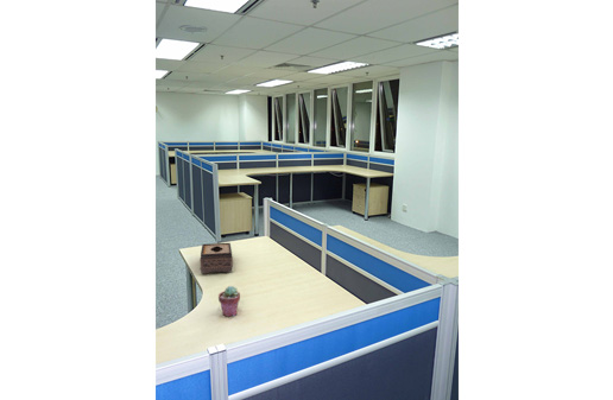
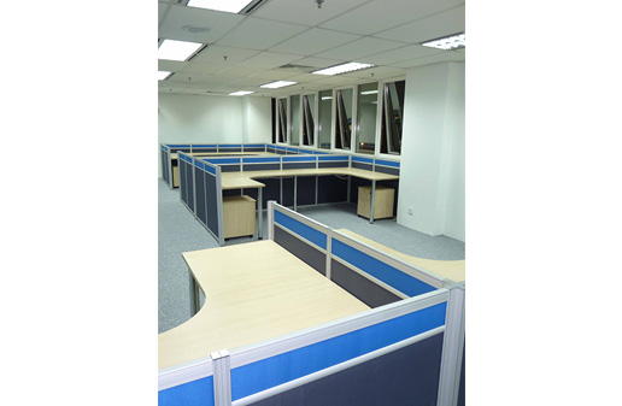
- potted succulent [217,285,241,318]
- tissue box [200,242,234,274]
